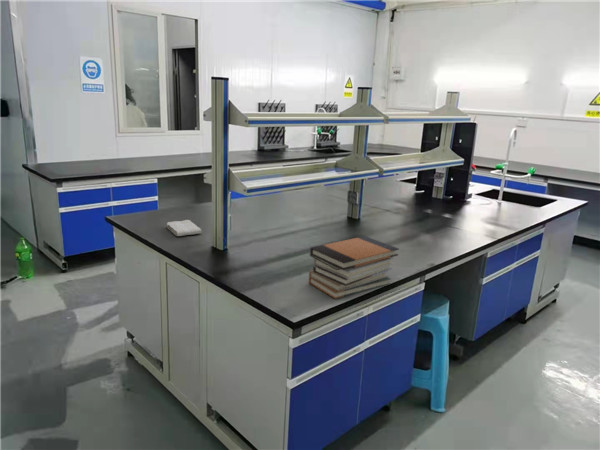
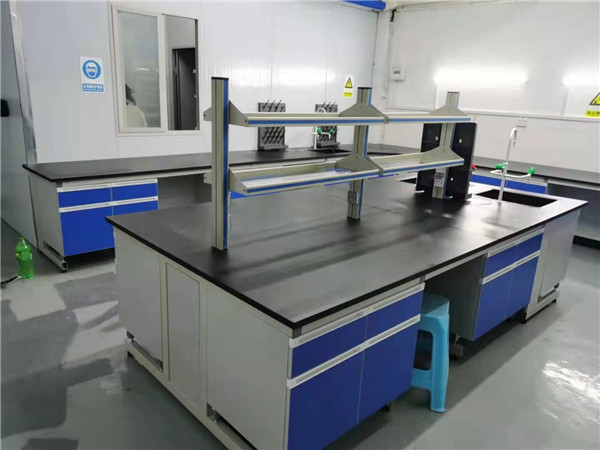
- washcloth [166,219,203,237]
- book stack [308,235,400,300]
